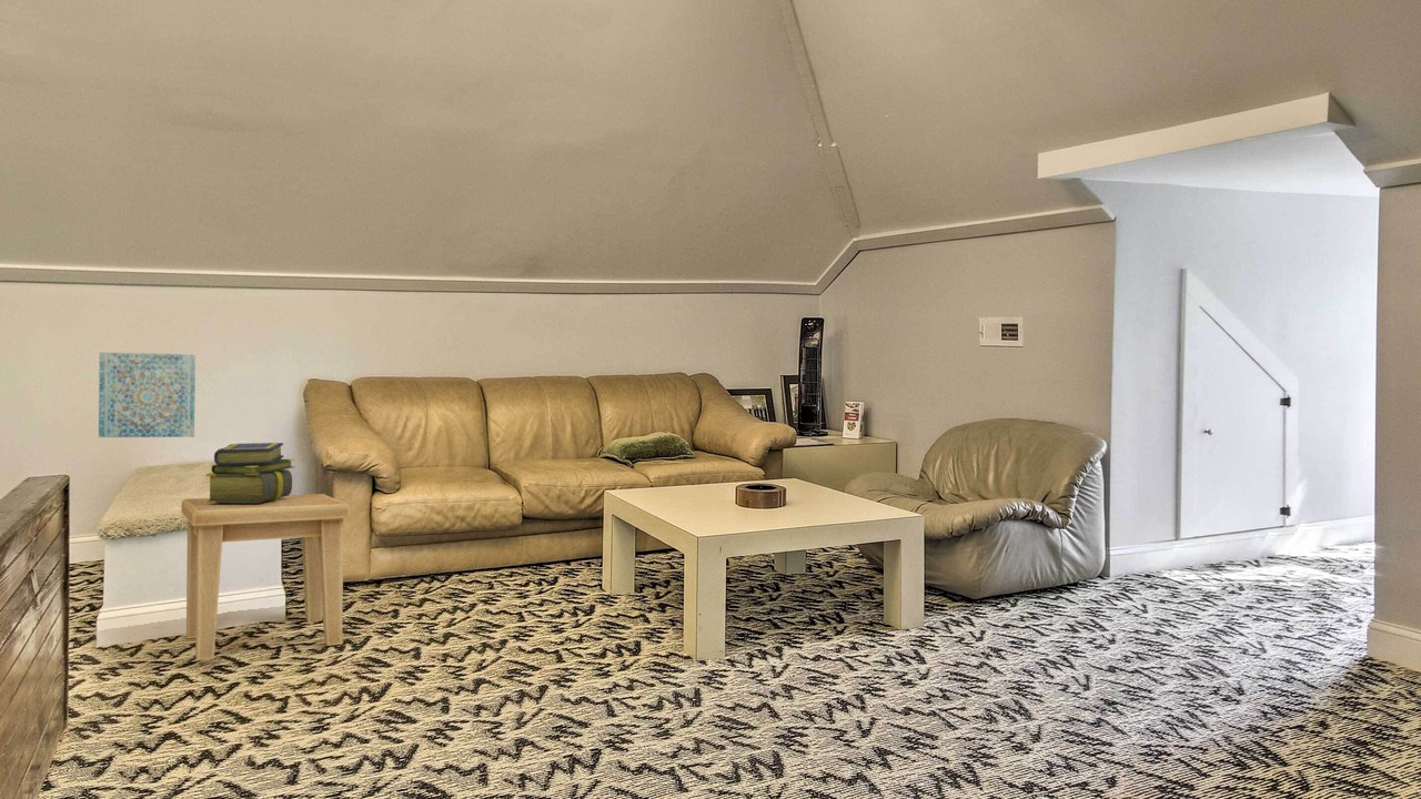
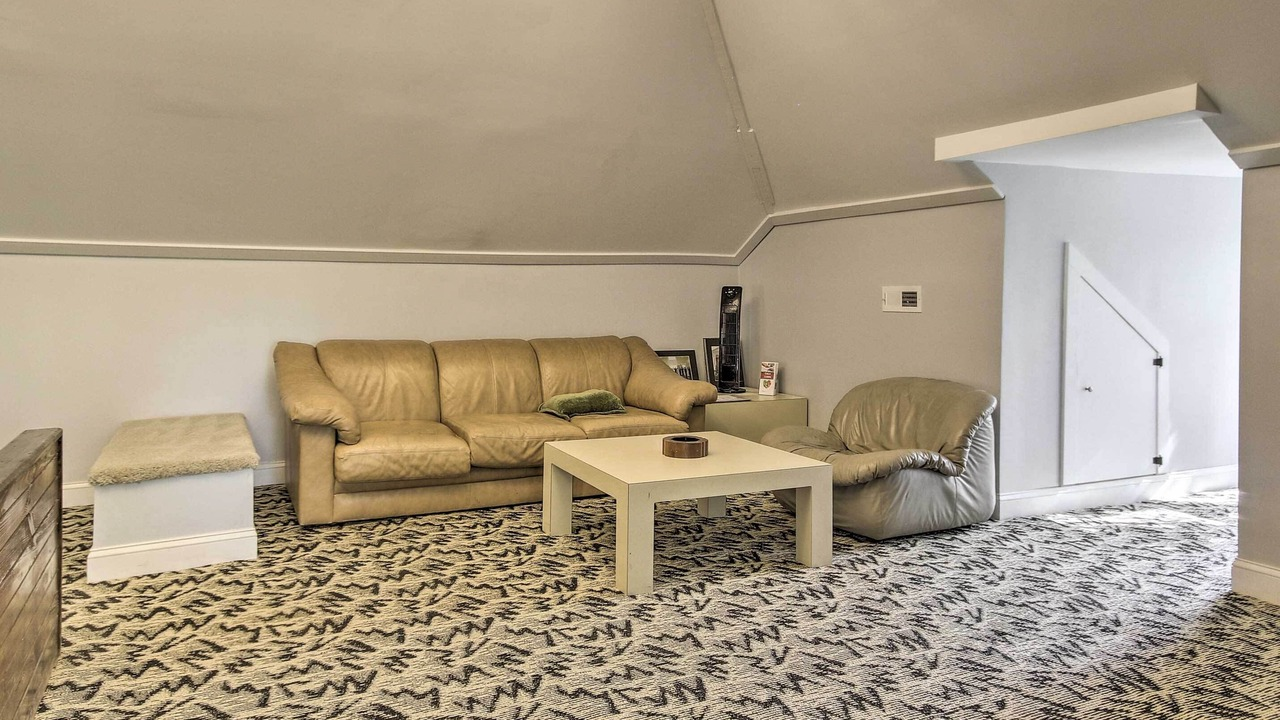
- wall art [98,351,196,438]
- side table [180,493,351,661]
- stack of books [205,442,295,504]
